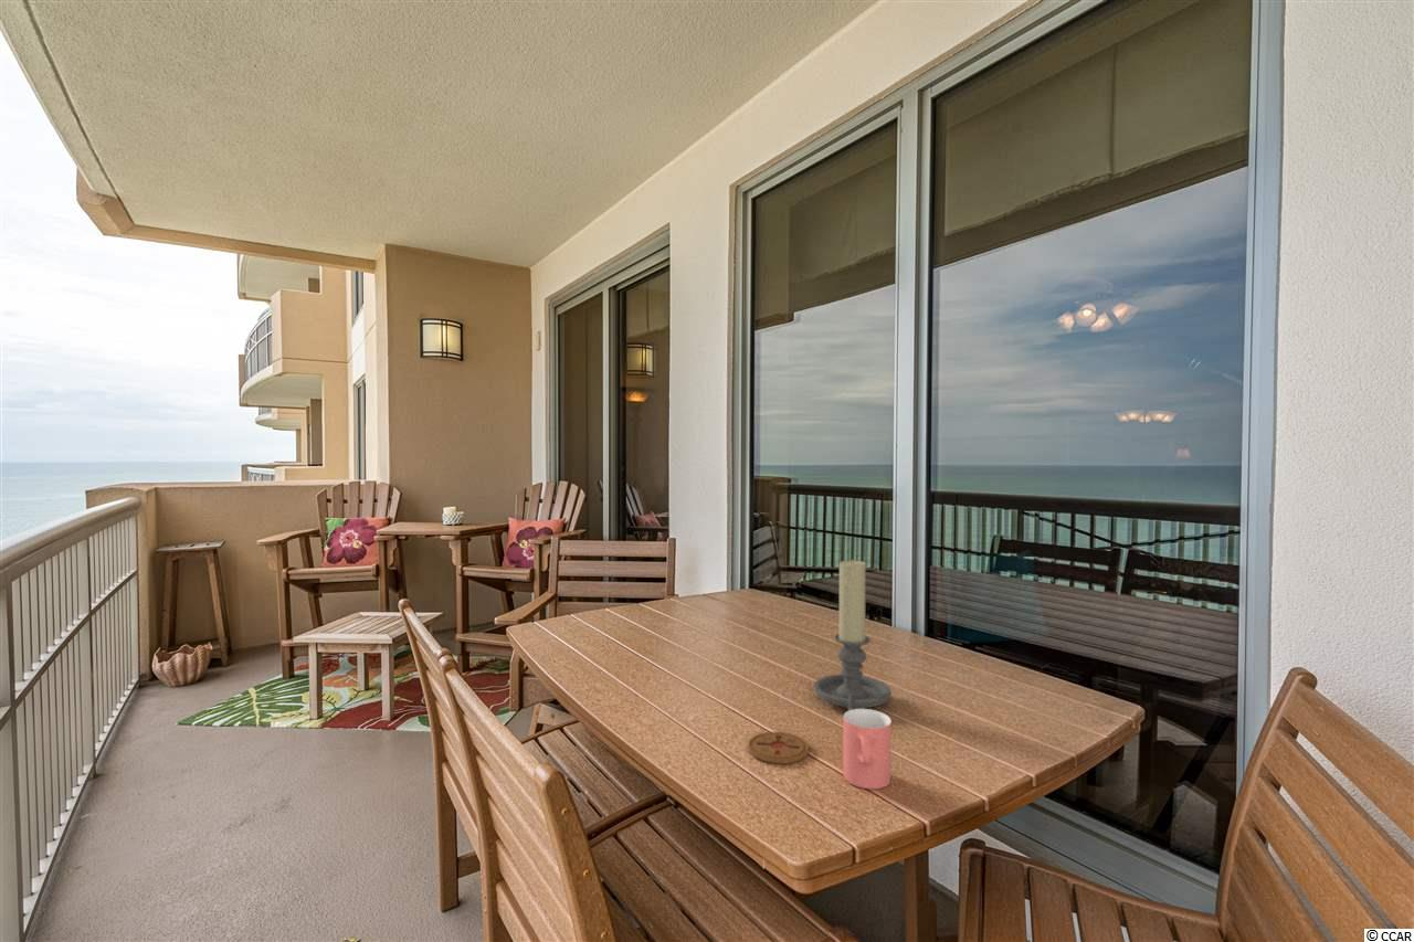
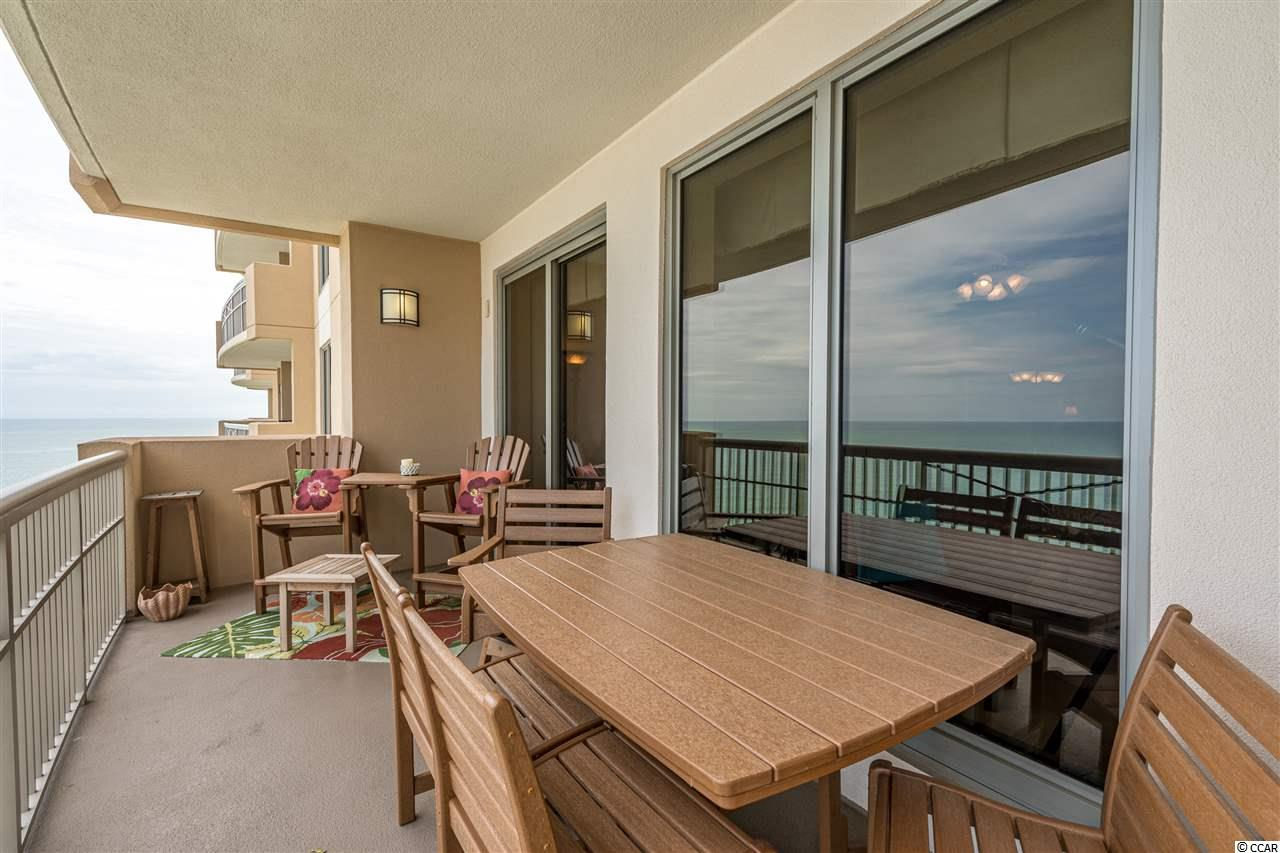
- candle holder [812,558,893,711]
- cup [842,708,893,790]
- coaster [747,731,810,764]
